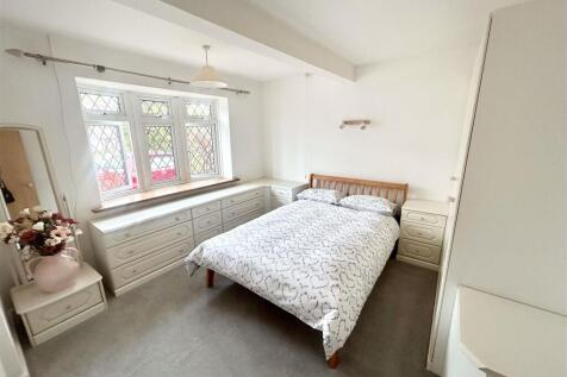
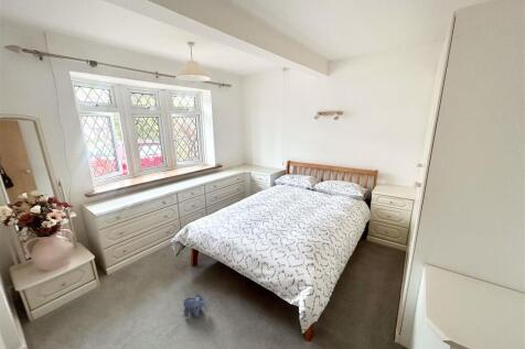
+ plush toy [181,293,208,318]
